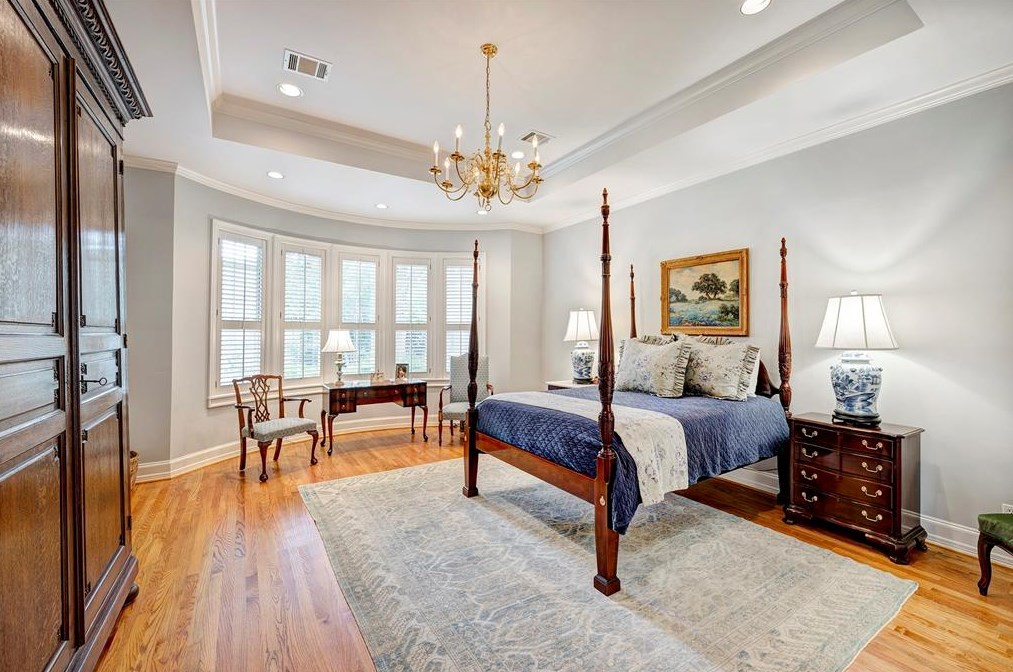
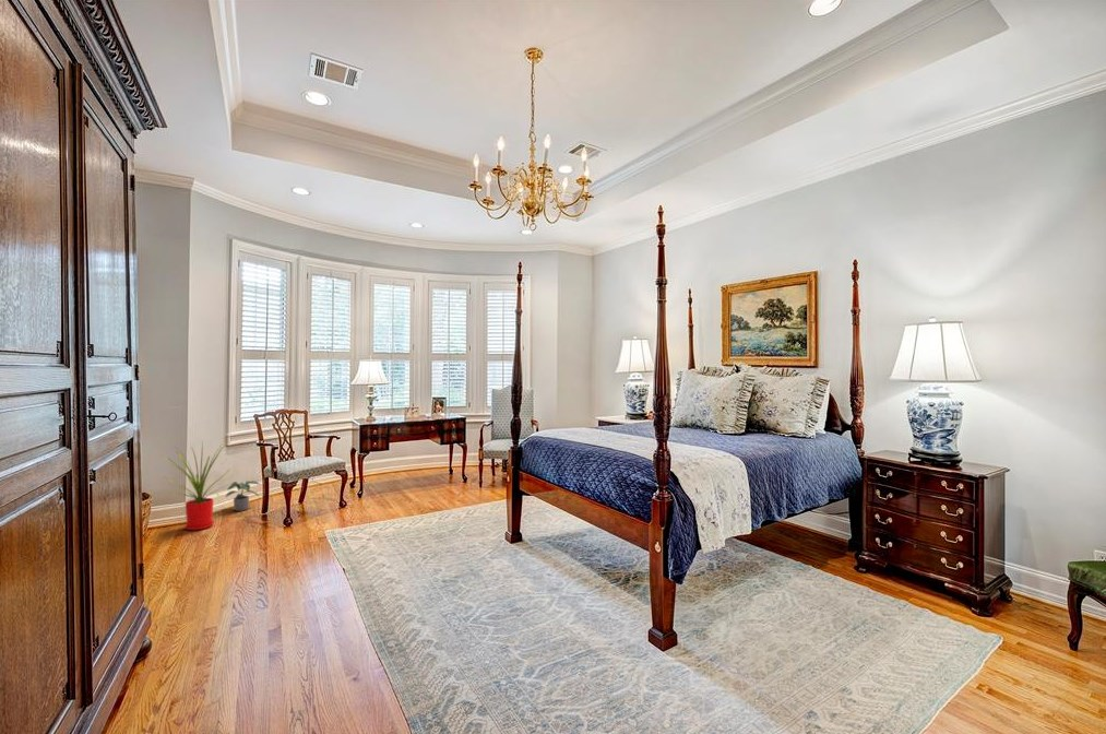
+ house plant [160,439,239,531]
+ potted plant [224,480,261,512]
